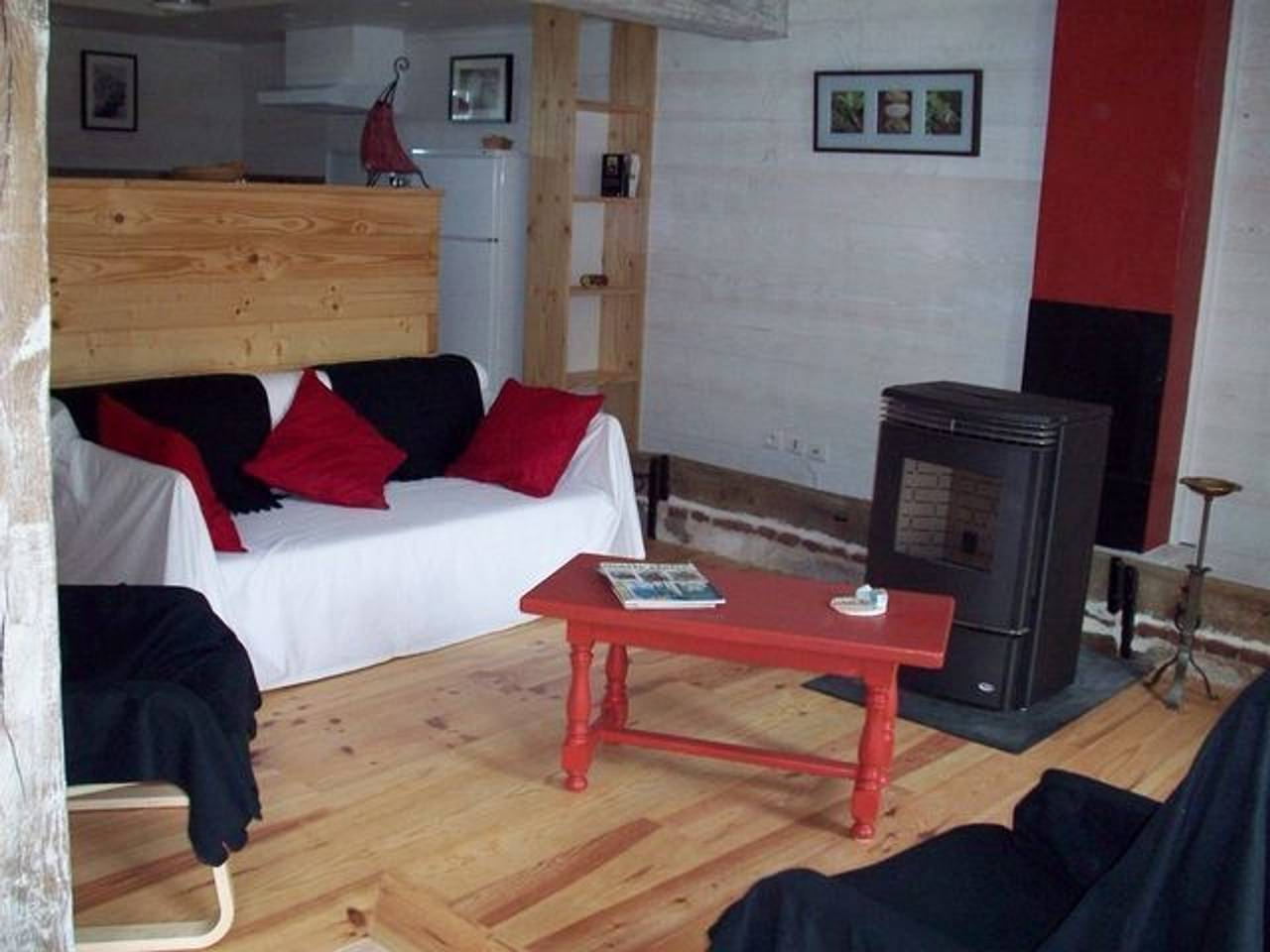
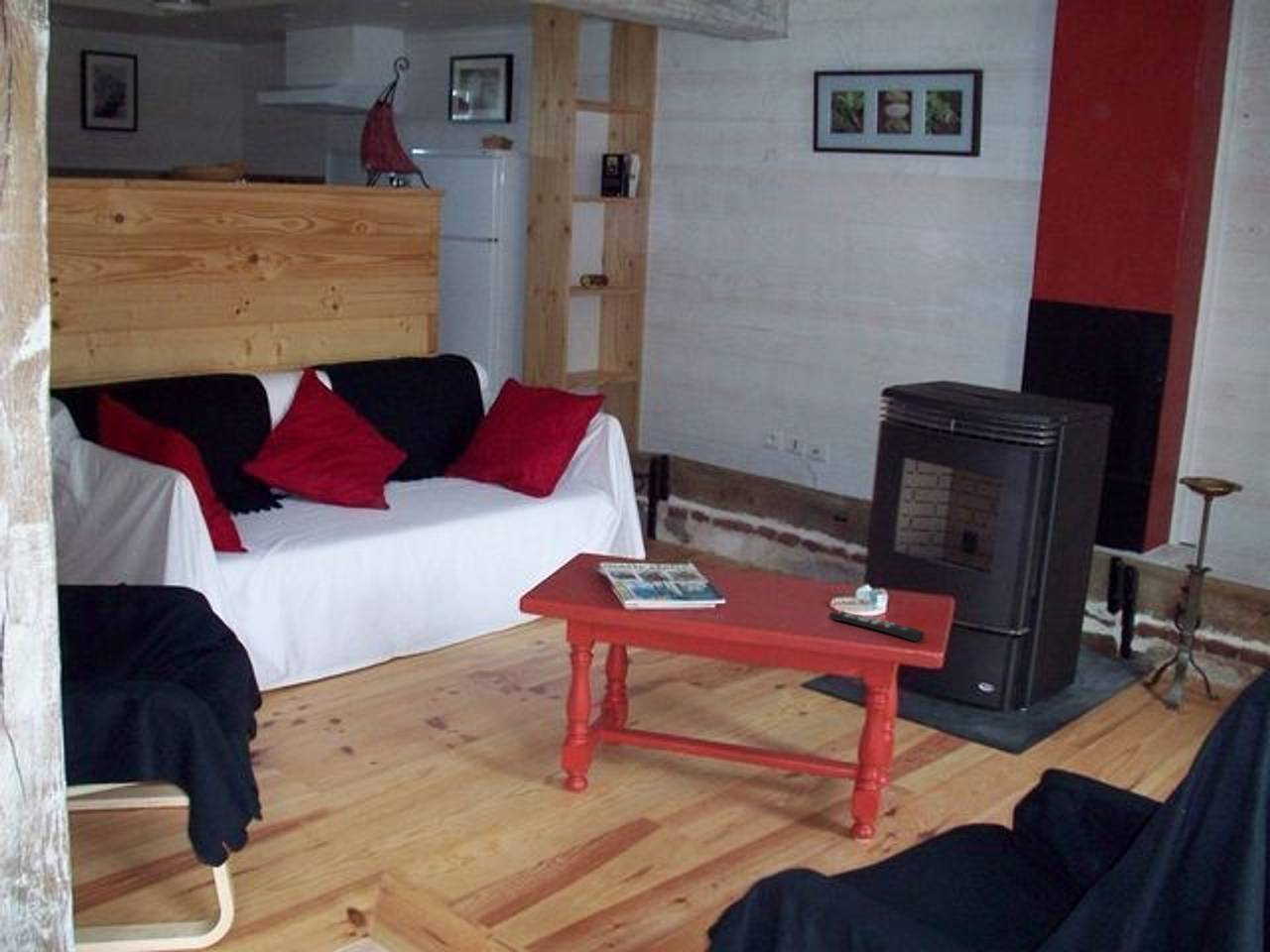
+ remote control [827,609,926,643]
